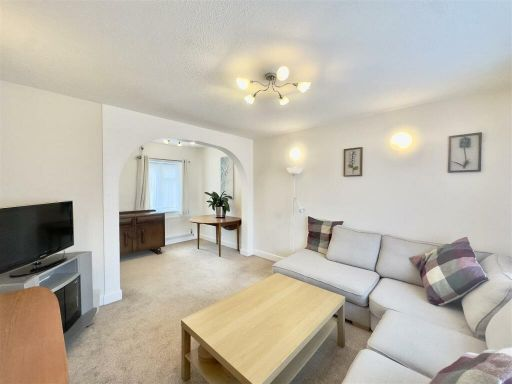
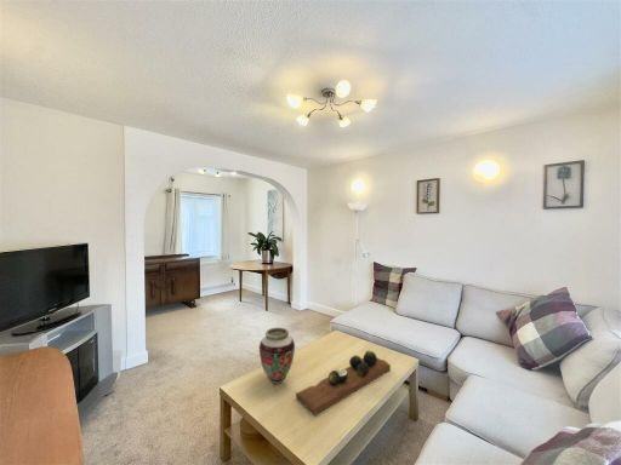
+ decorative tray [295,349,392,417]
+ vase [258,327,296,385]
